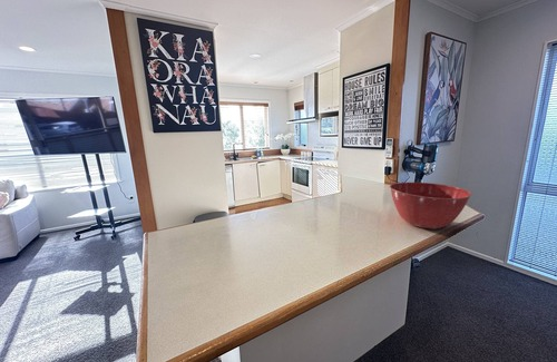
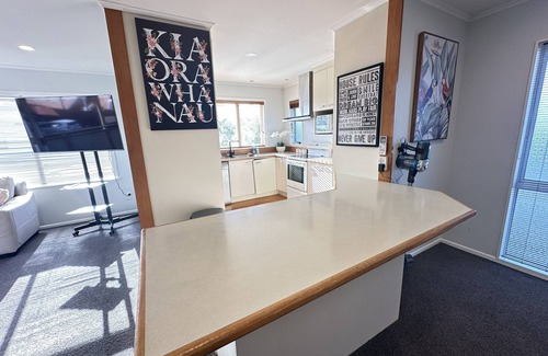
- mixing bowl [389,182,472,229]
